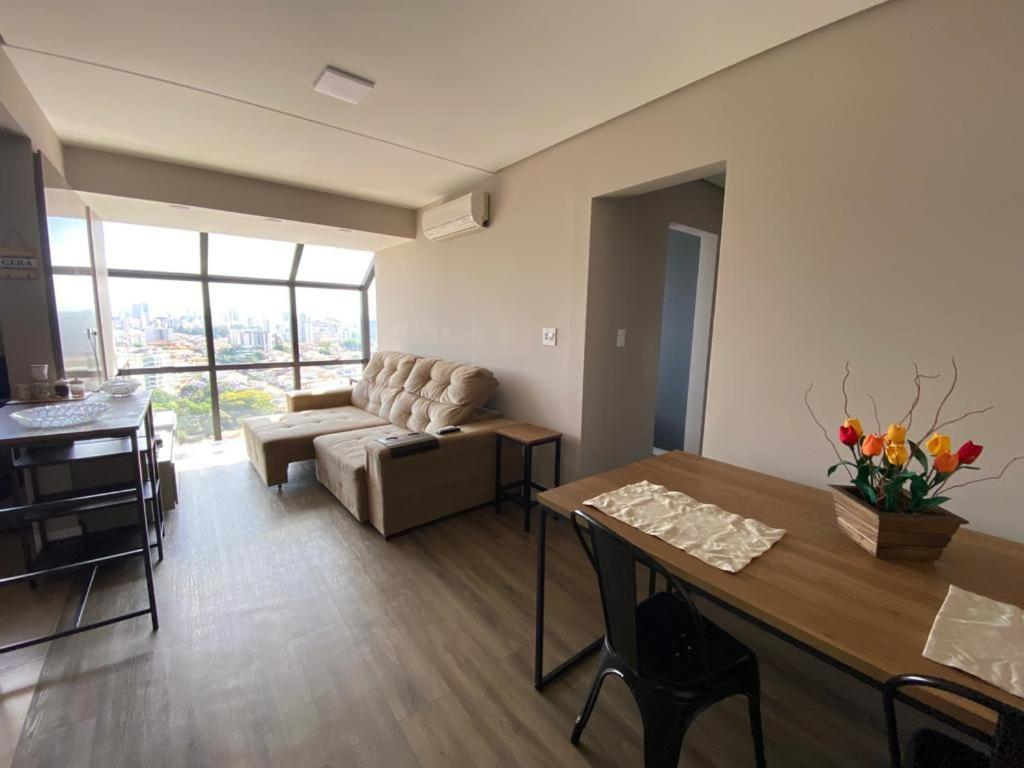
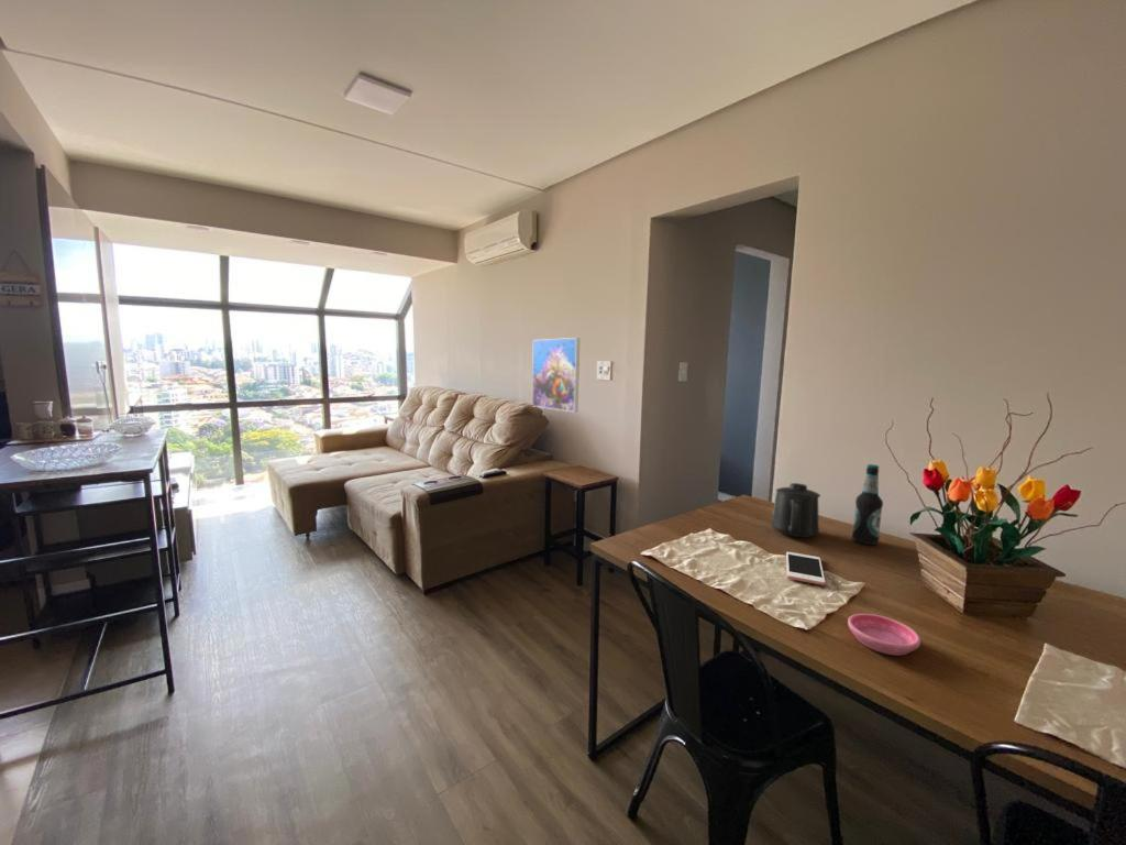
+ bottle [851,463,884,546]
+ cell phone [785,551,826,586]
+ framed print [531,337,581,413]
+ saucer [847,613,921,657]
+ mug [770,482,821,538]
